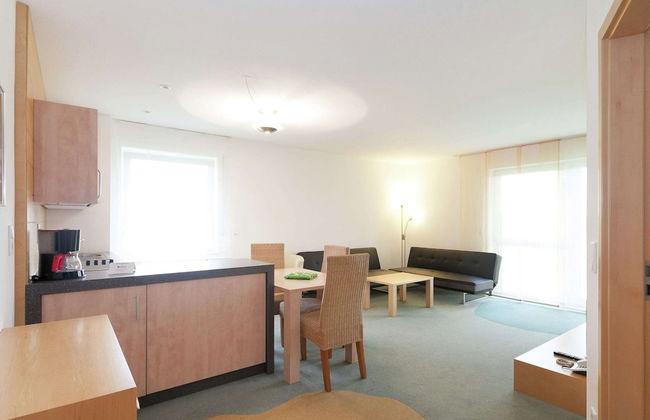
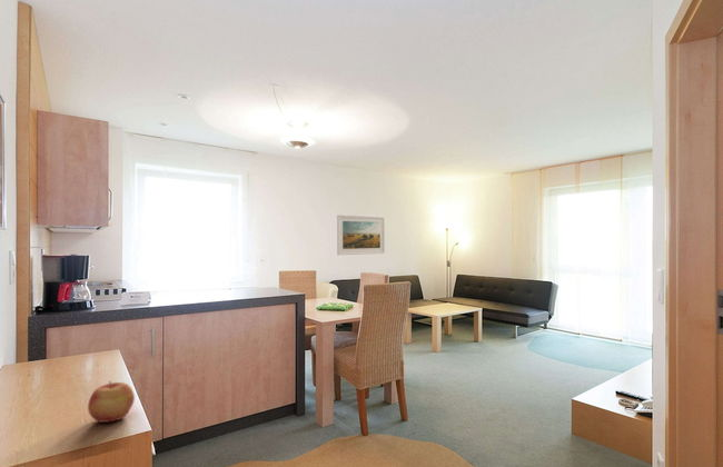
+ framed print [336,213,386,256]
+ apple [87,380,136,424]
